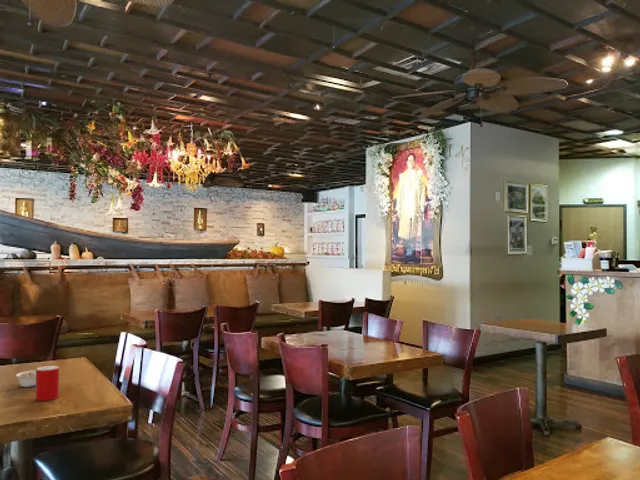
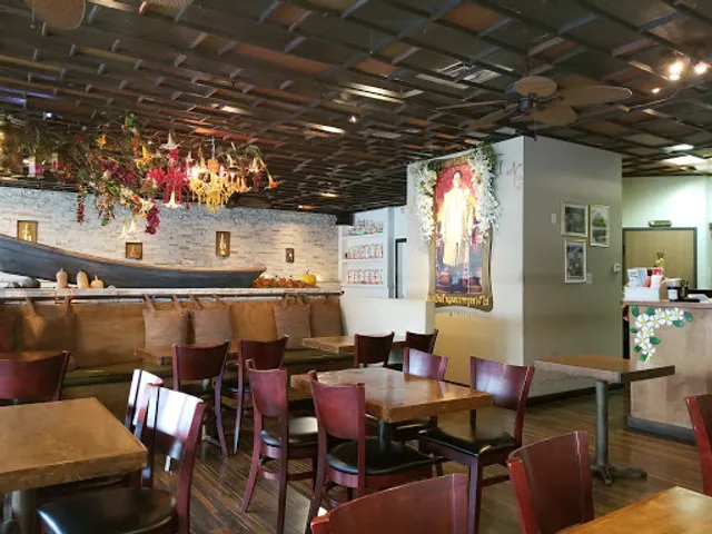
- legume [14,369,36,388]
- cup [35,365,60,402]
